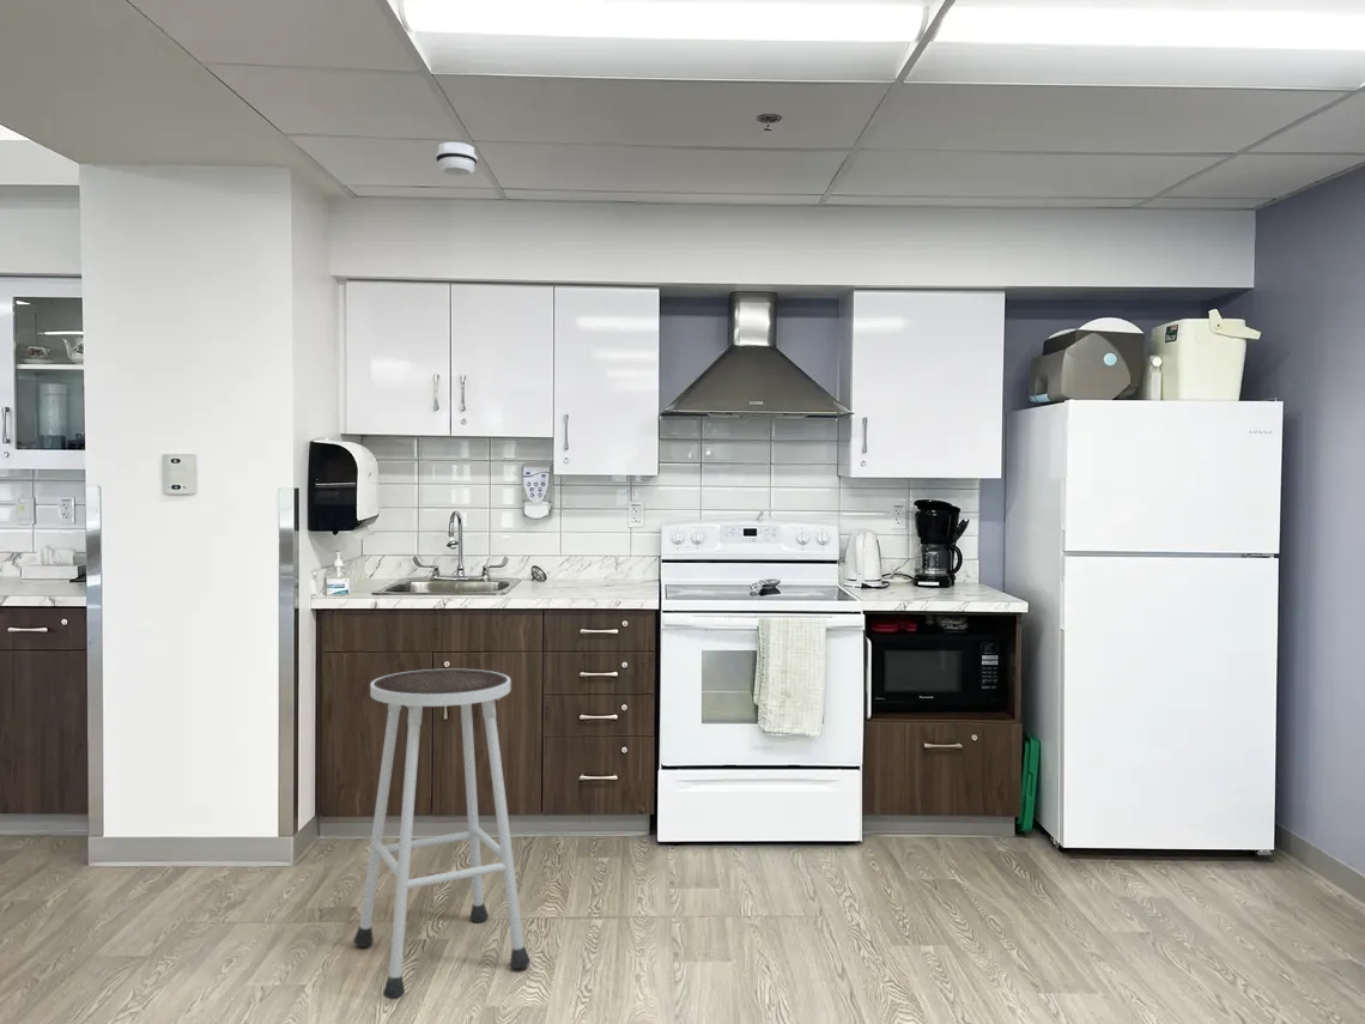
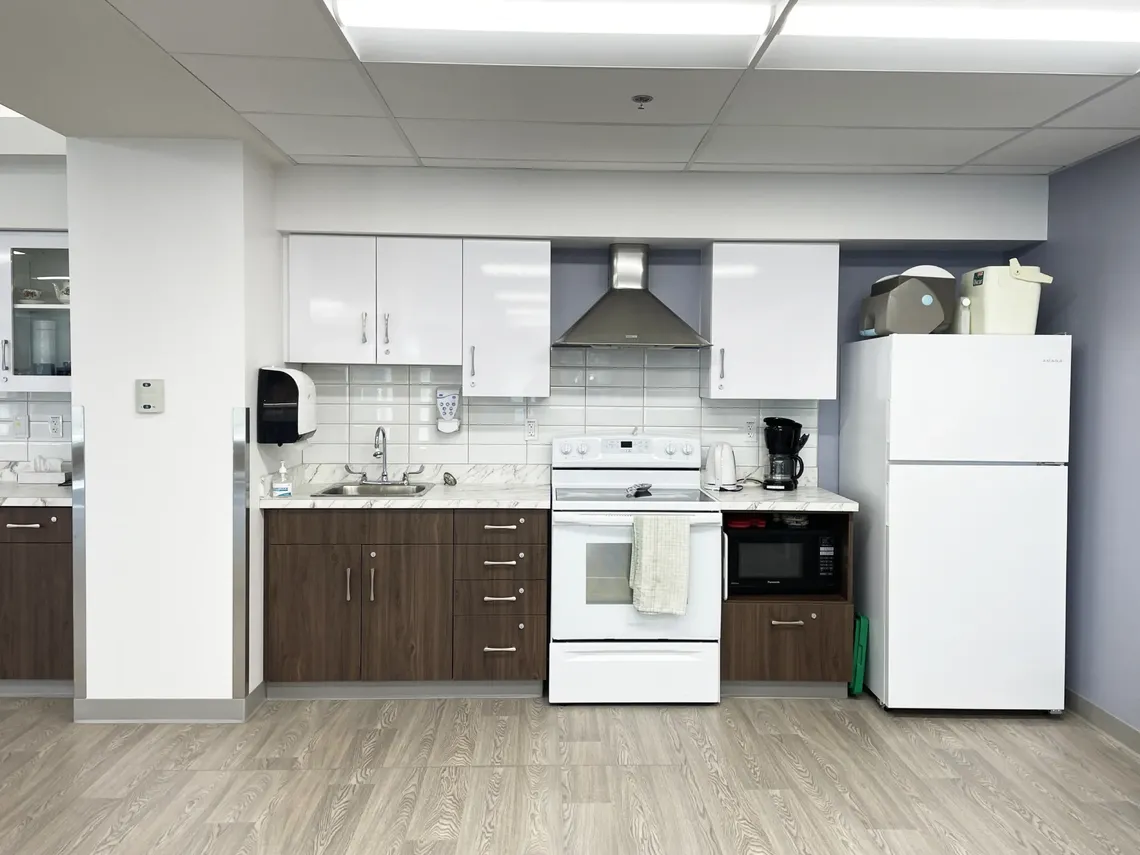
- stool [352,668,532,1001]
- smoke detector [435,141,479,177]
